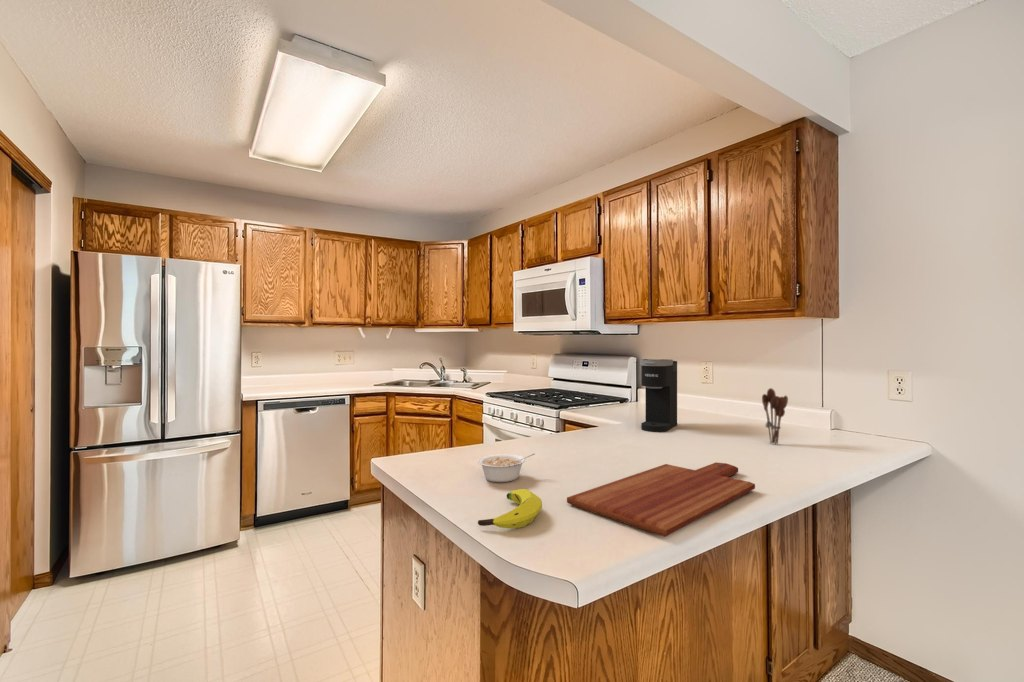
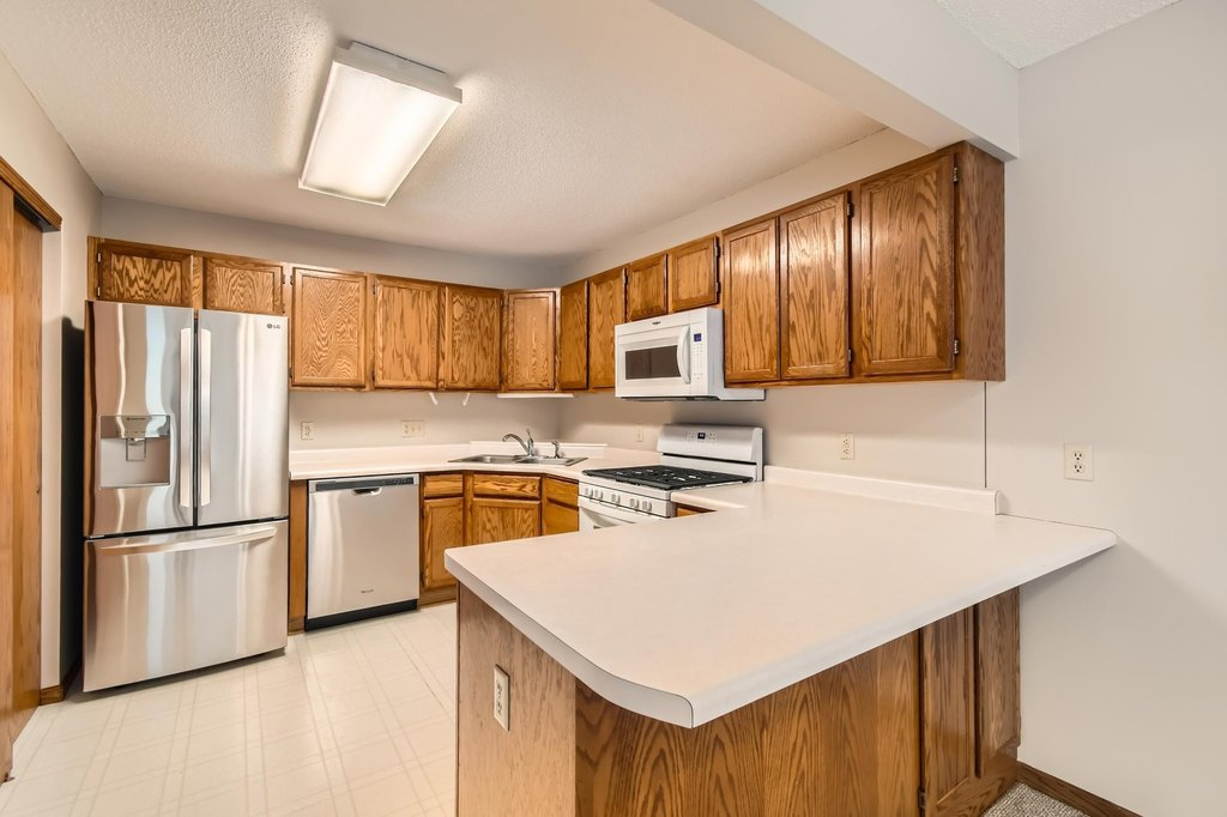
- utensil holder [761,387,789,446]
- banana [477,488,543,529]
- cutting board [566,461,756,538]
- legume [477,453,536,483]
- coffee maker [639,358,678,433]
